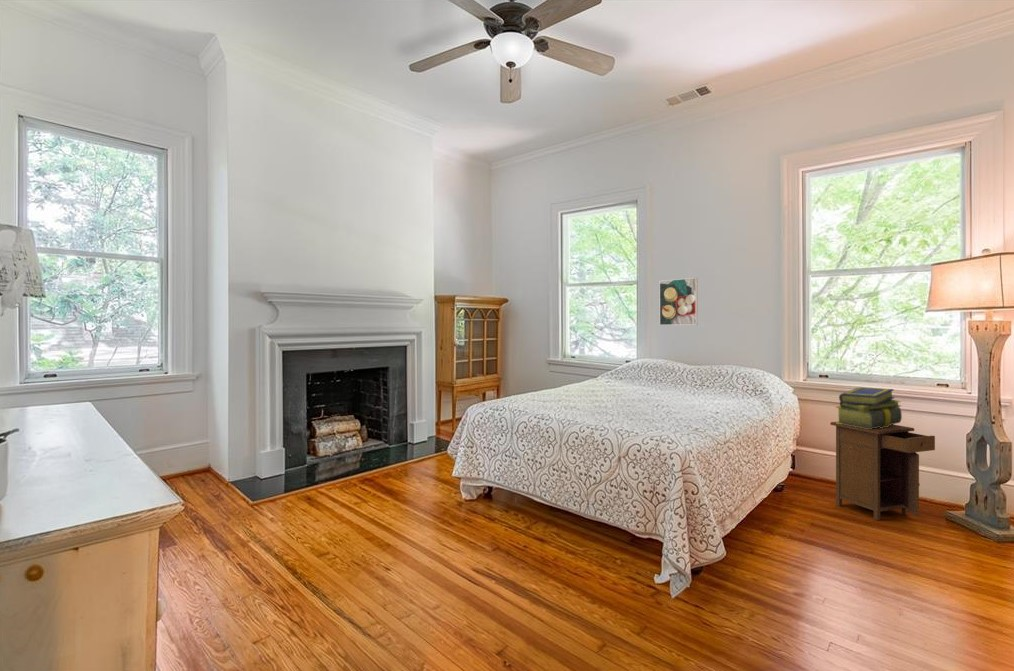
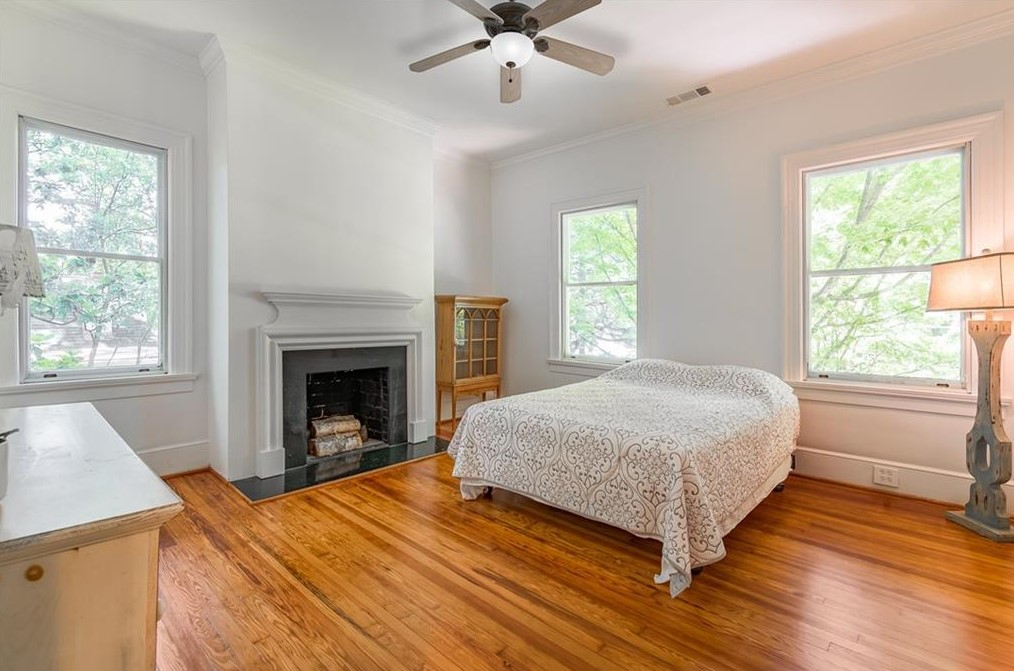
- stack of books [835,386,903,429]
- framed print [658,277,699,326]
- nightstand [829,421,936,521]
